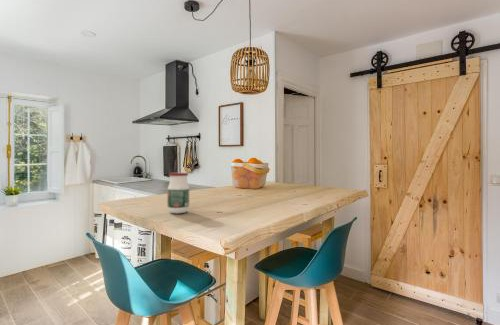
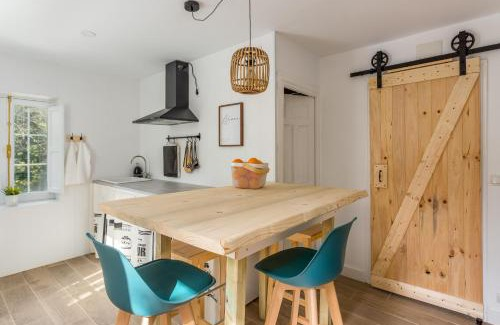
- jar [166,172,190,214]
